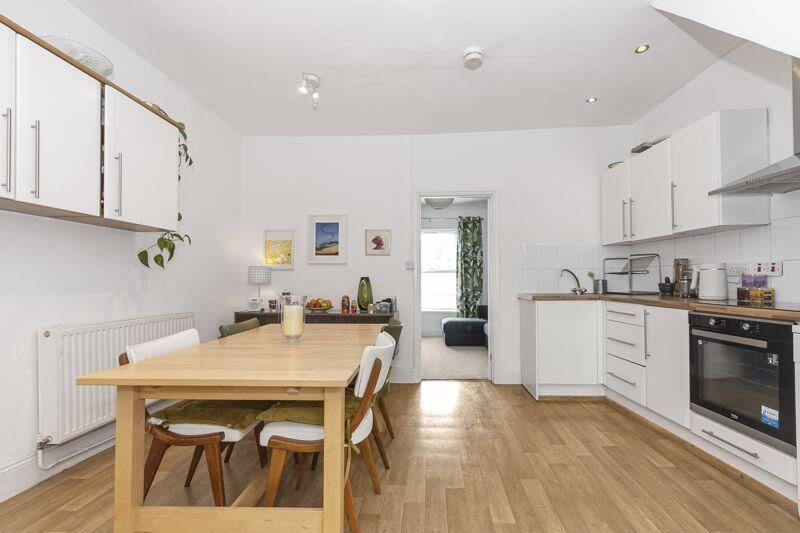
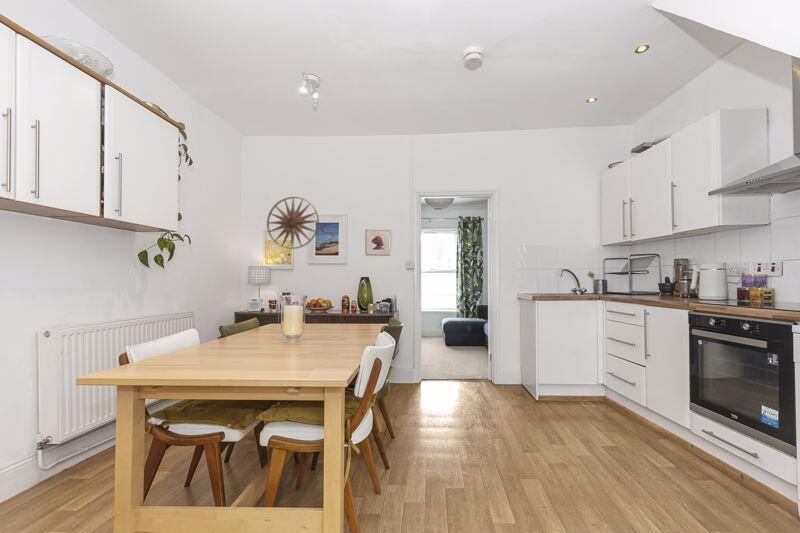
+ wall art [266,196,320,250]
